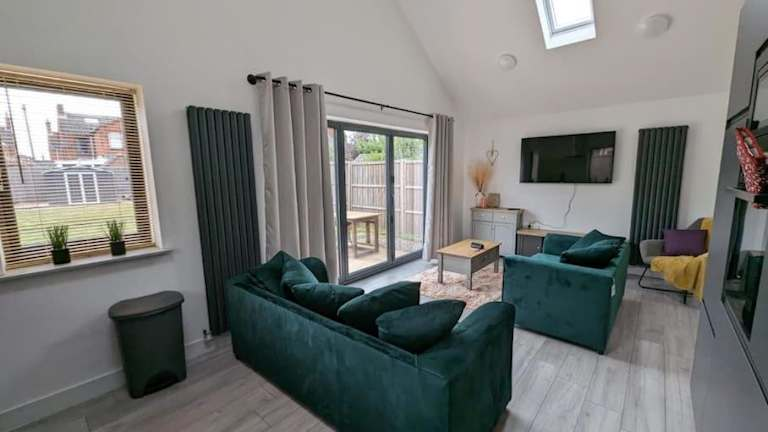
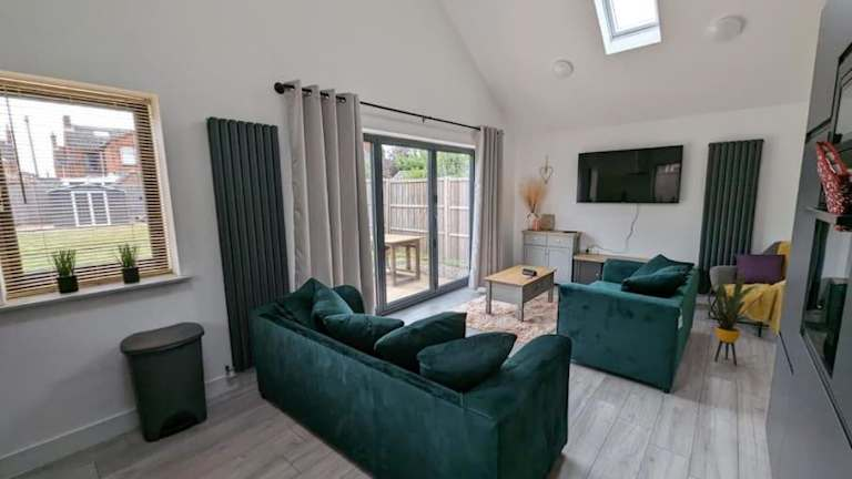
+ house plant [694,268,774,367]
